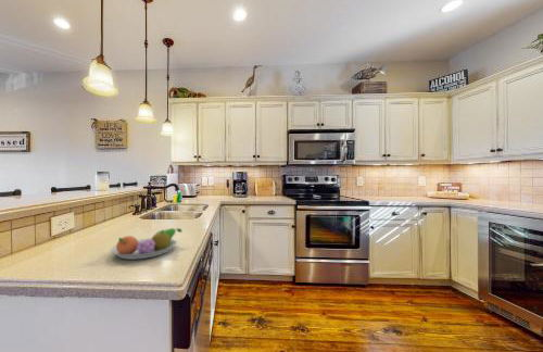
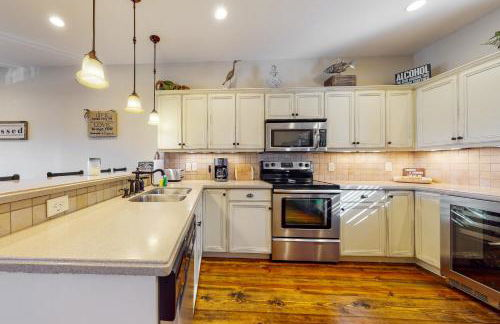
- fruit bowl [110,227,184,261]
